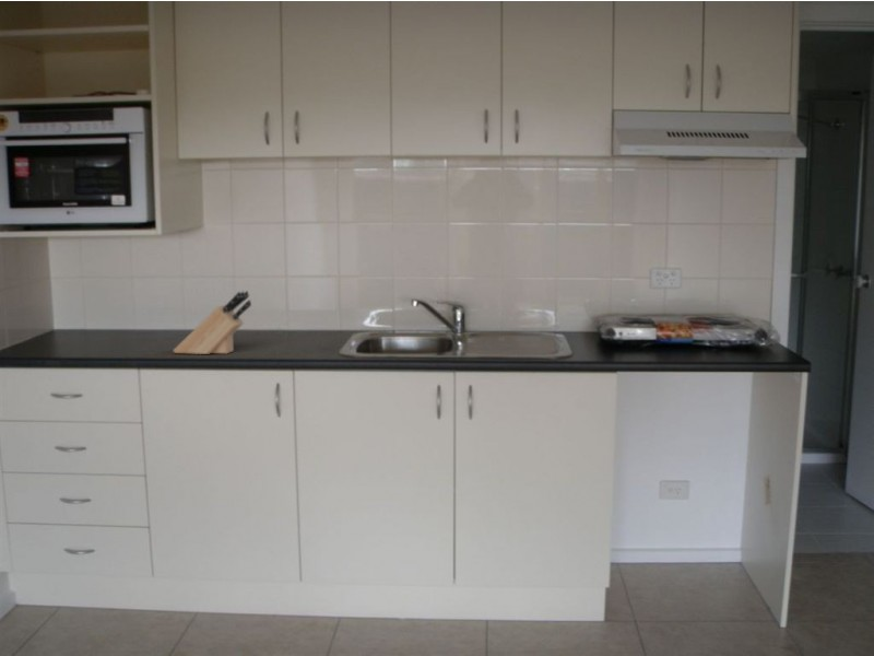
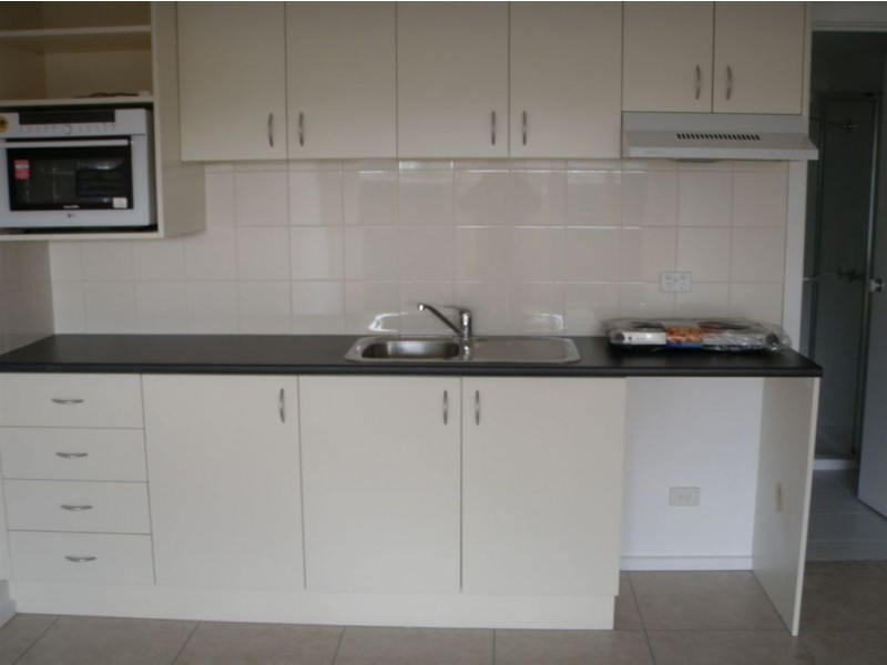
- knife block [172,290,252,355]
